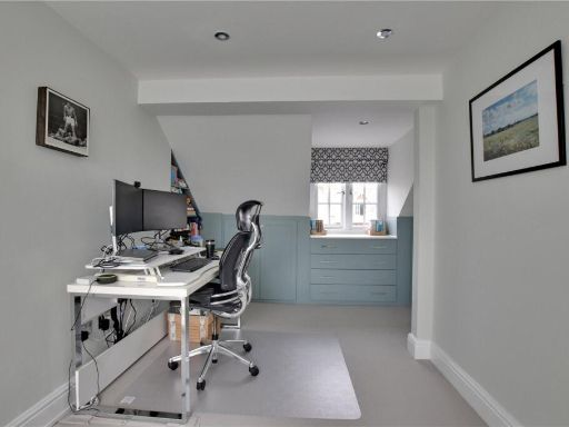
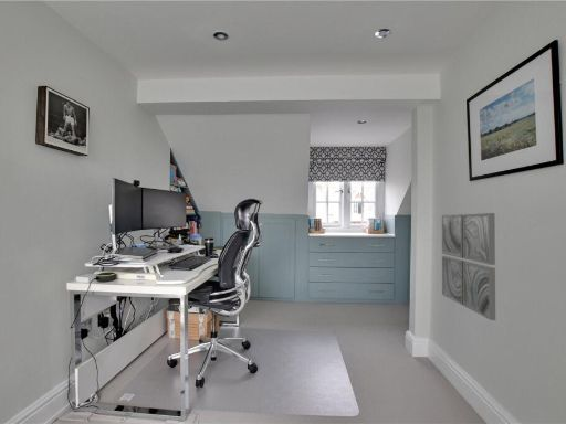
+ wall art [441,212,496,321]
